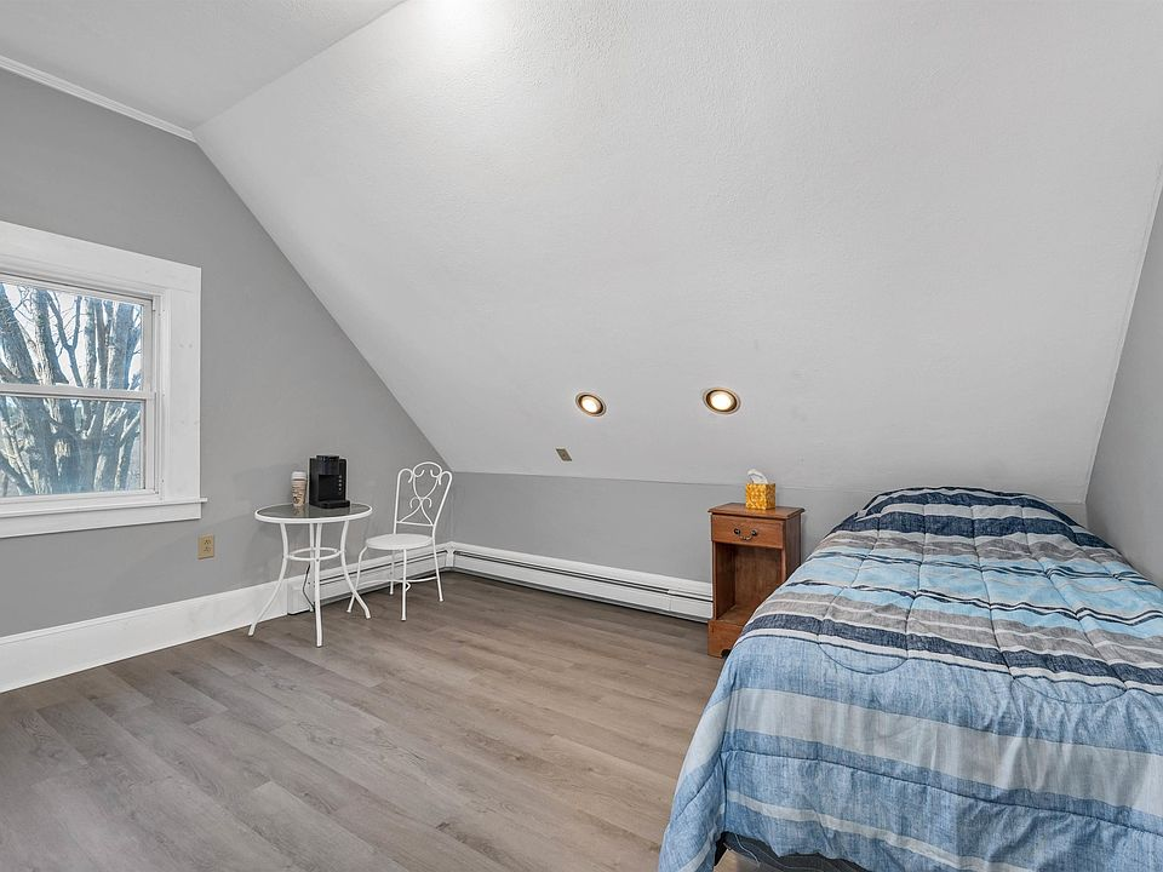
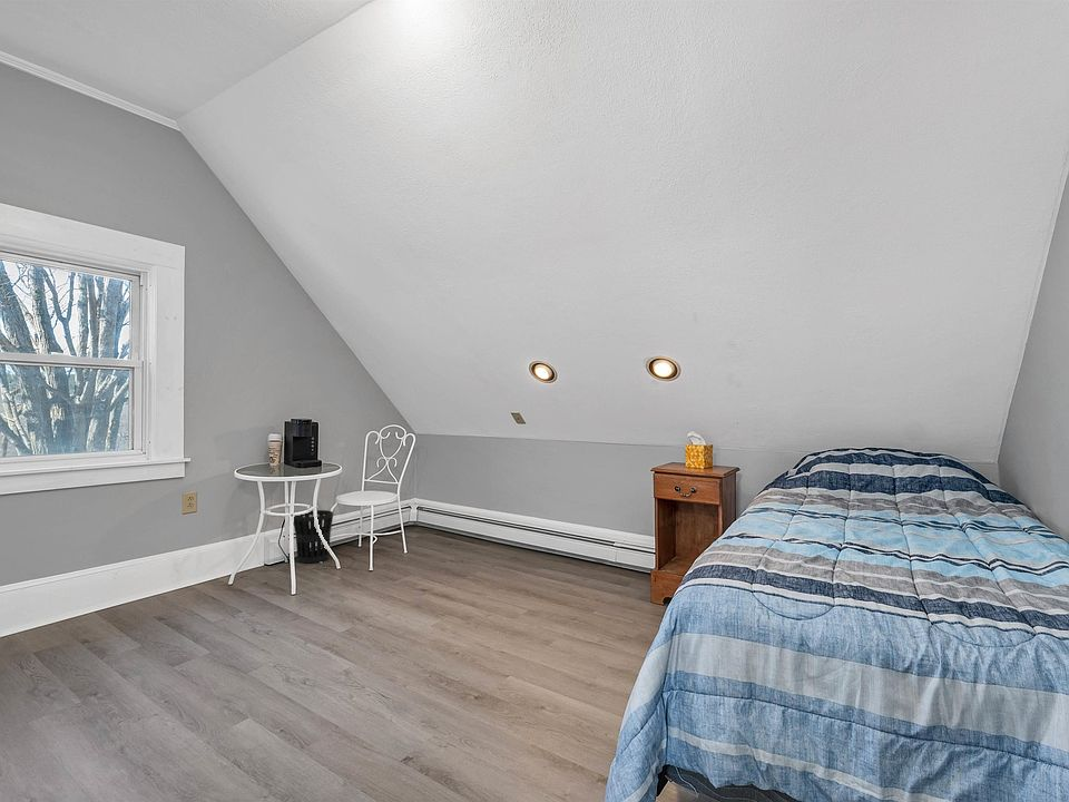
+ wastebasket [293,509,334,564]
